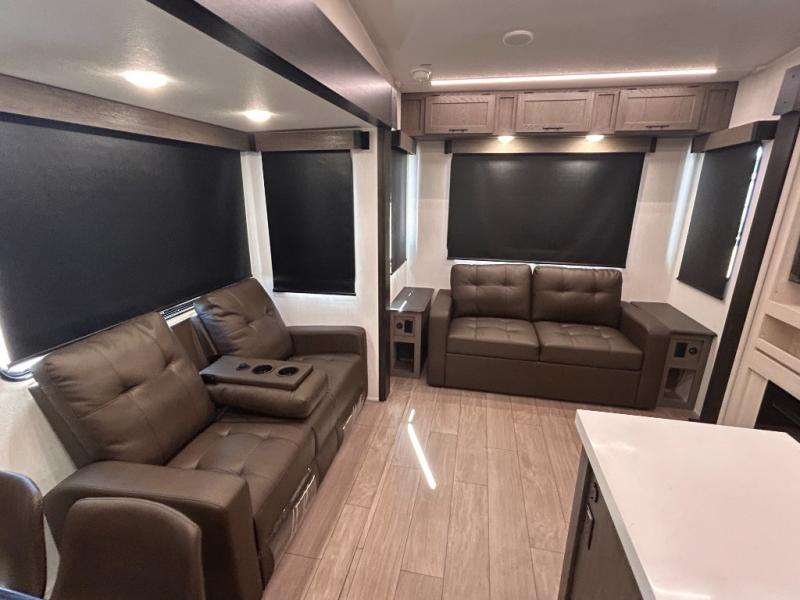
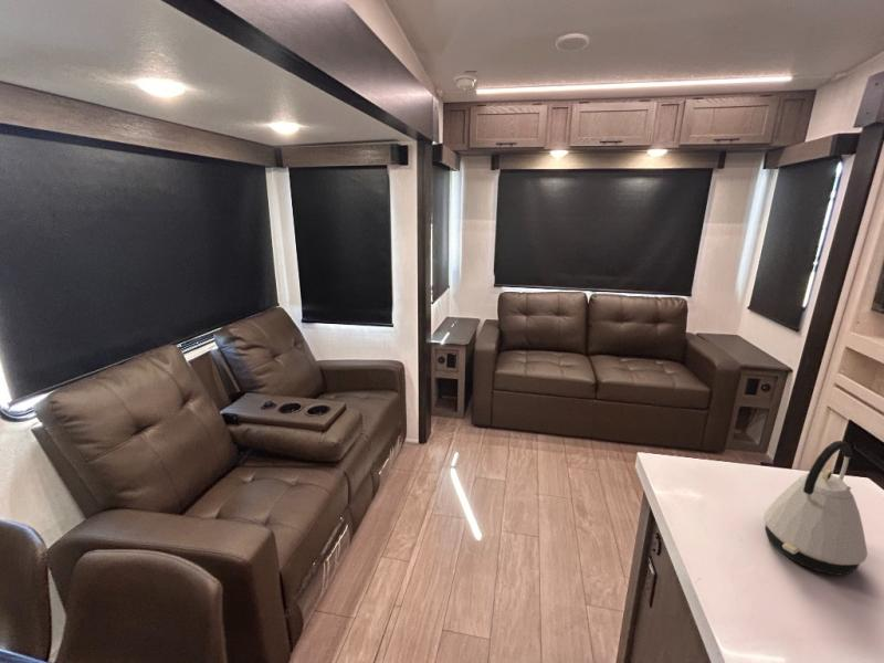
+ kettle [762,440,869,577]
